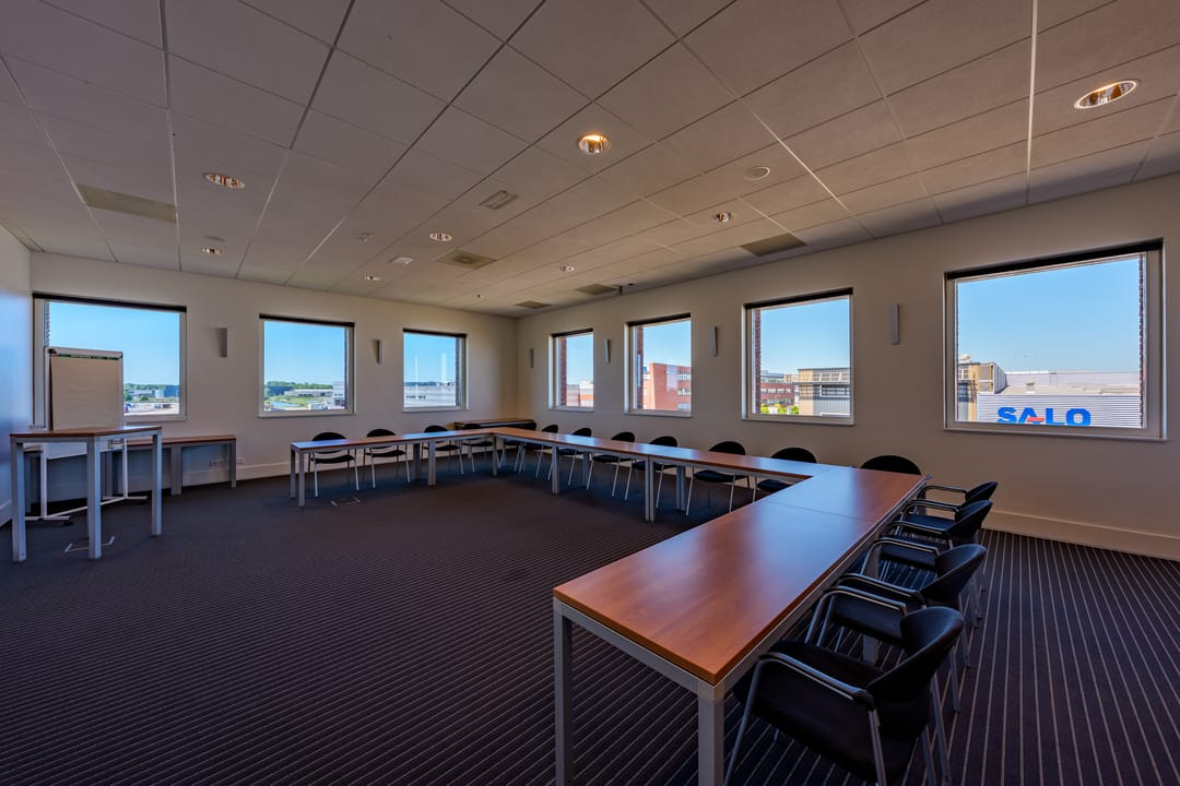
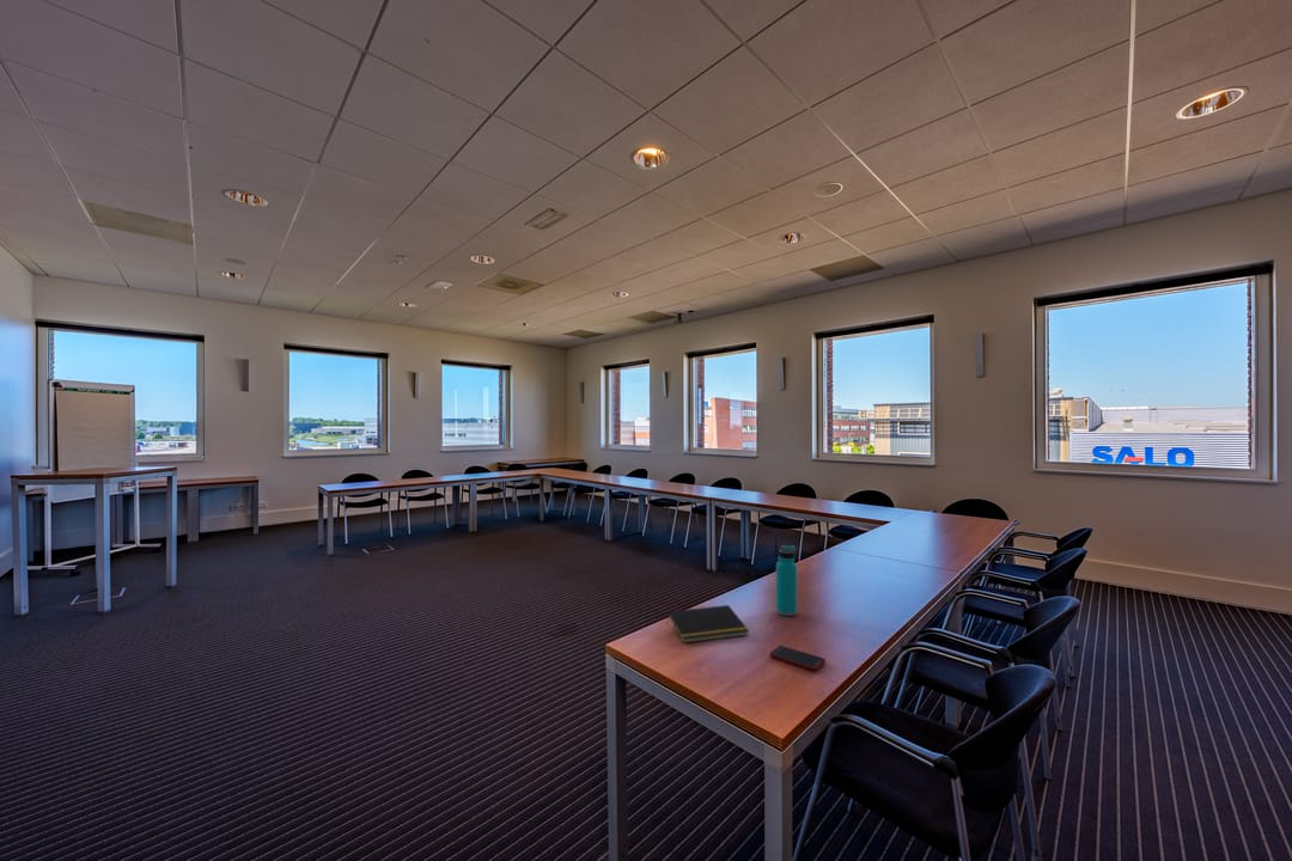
+ cell phone [769,645,827,672]
+ water bottle [775,544,798,617]
+ notepad [665,604,750,645]
